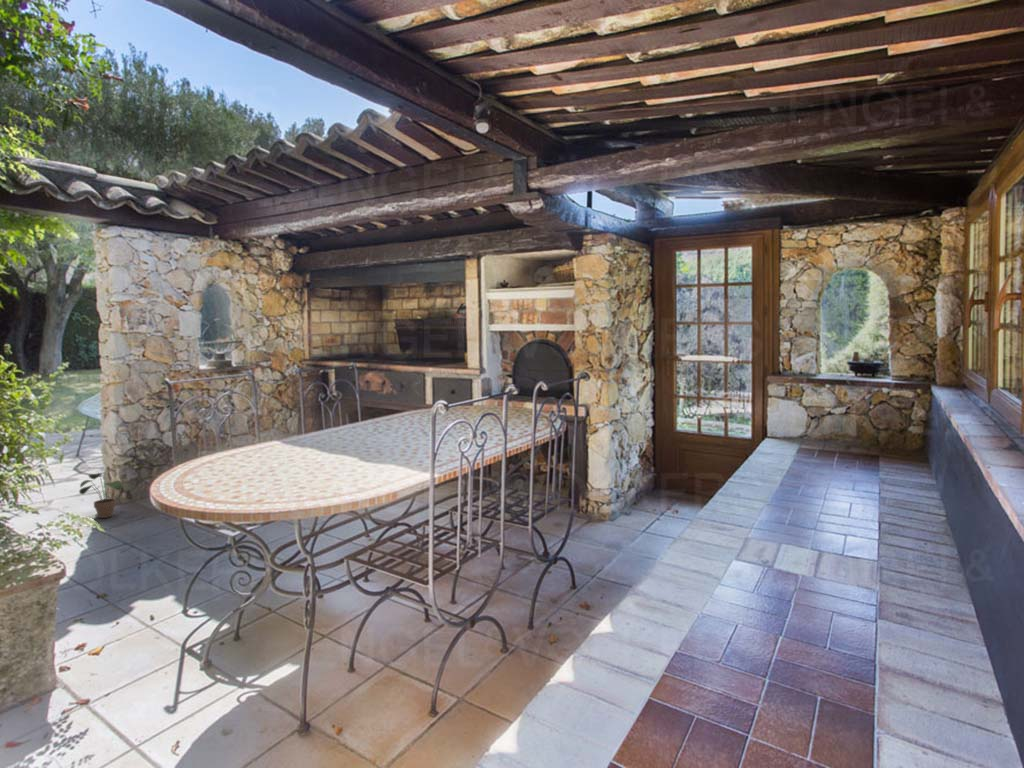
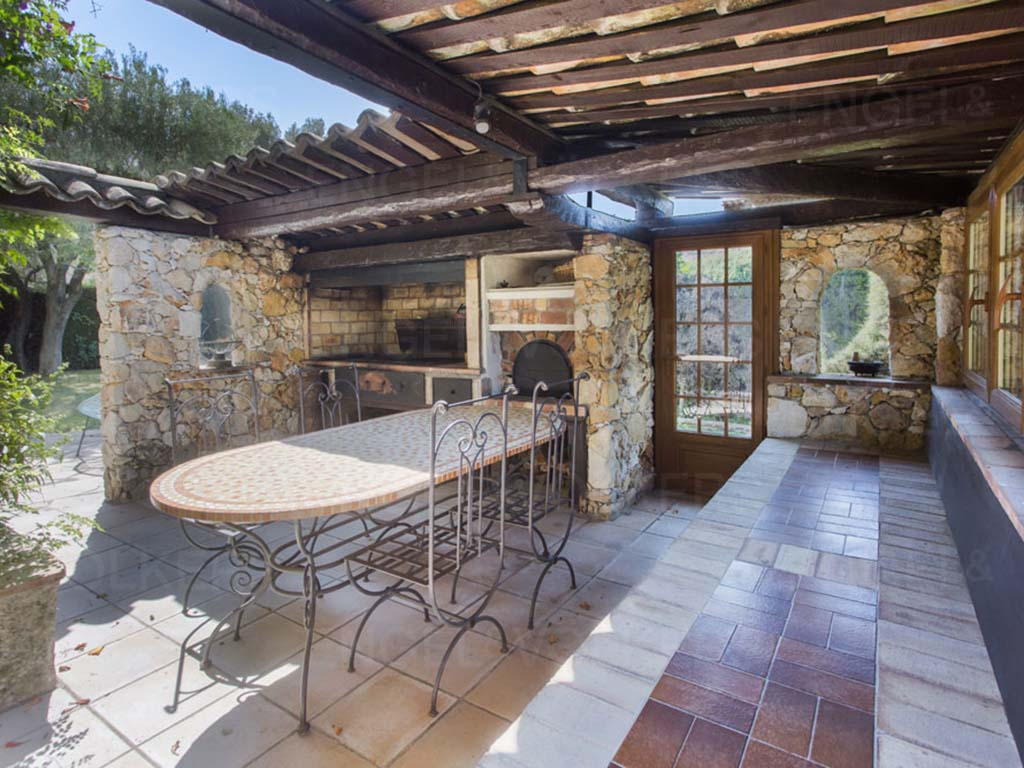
- potted plant [78,471,134,519]
